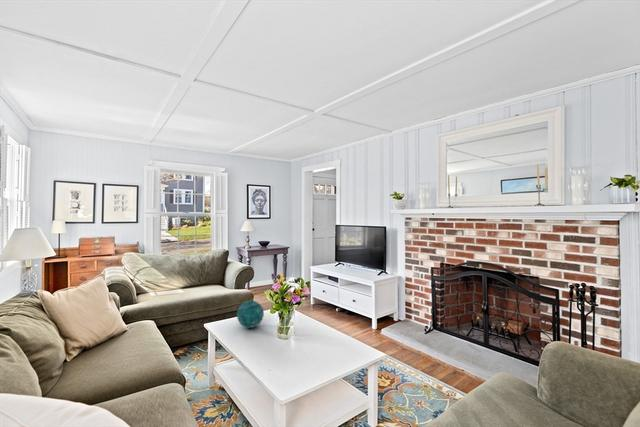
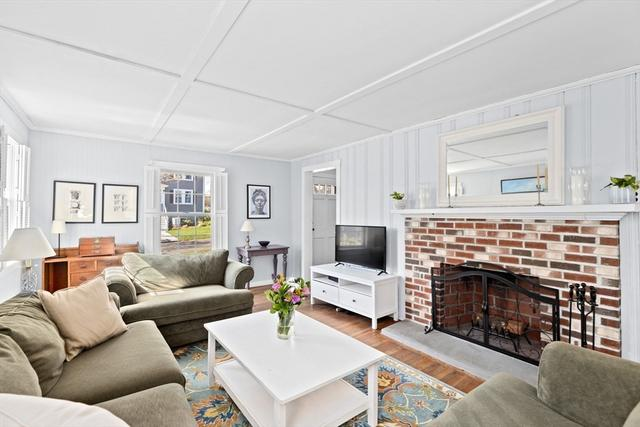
- decorative orb [236,300,265,329]
